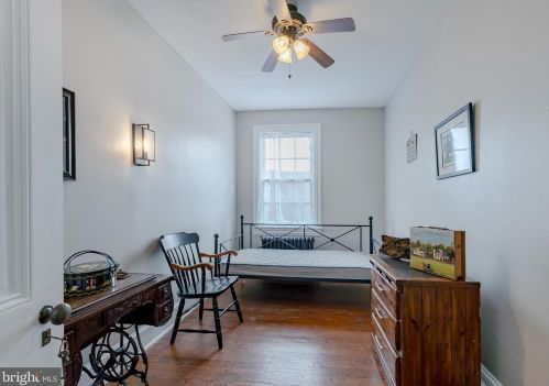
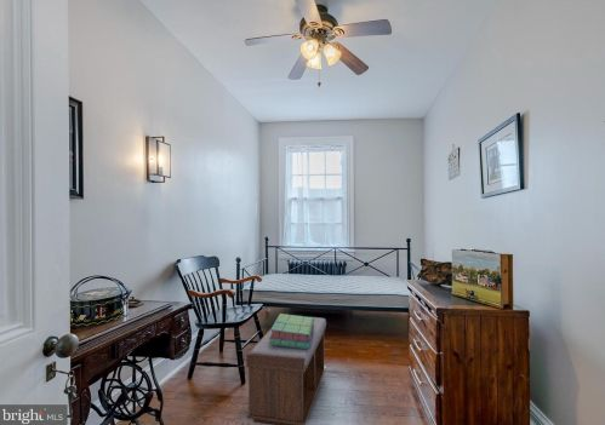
+ stack of books [269,312,314,349]
+ bench [245,316,327,425]
